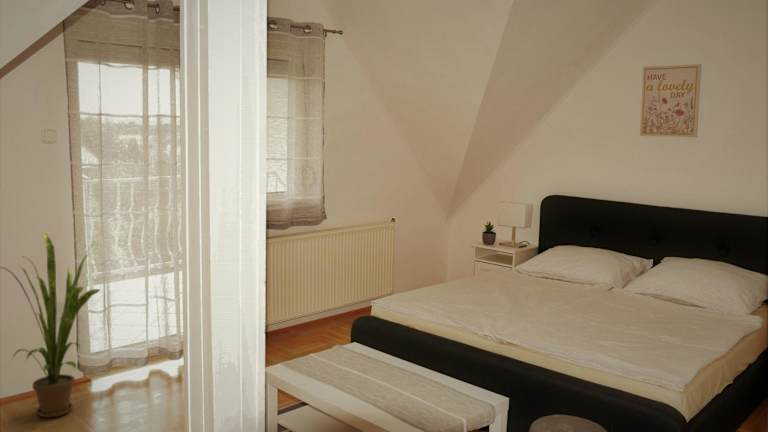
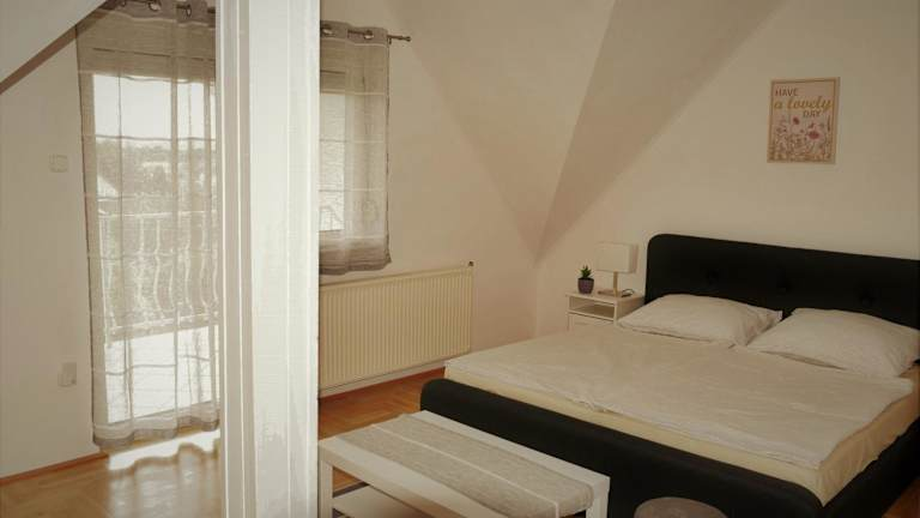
- house plant [0,232,101,418]
